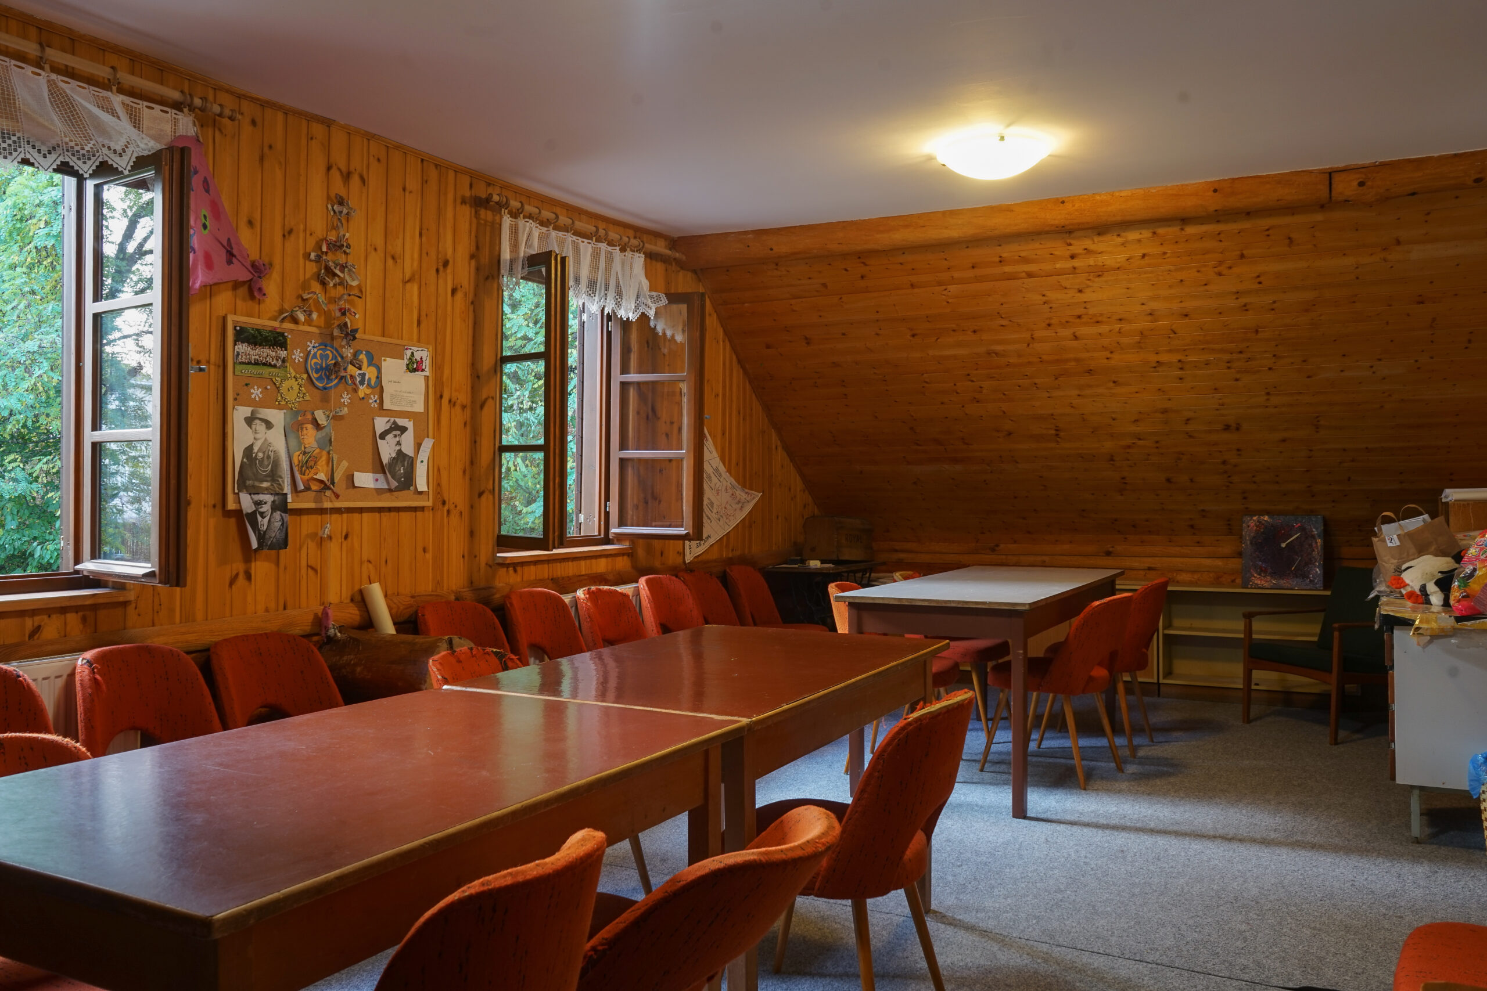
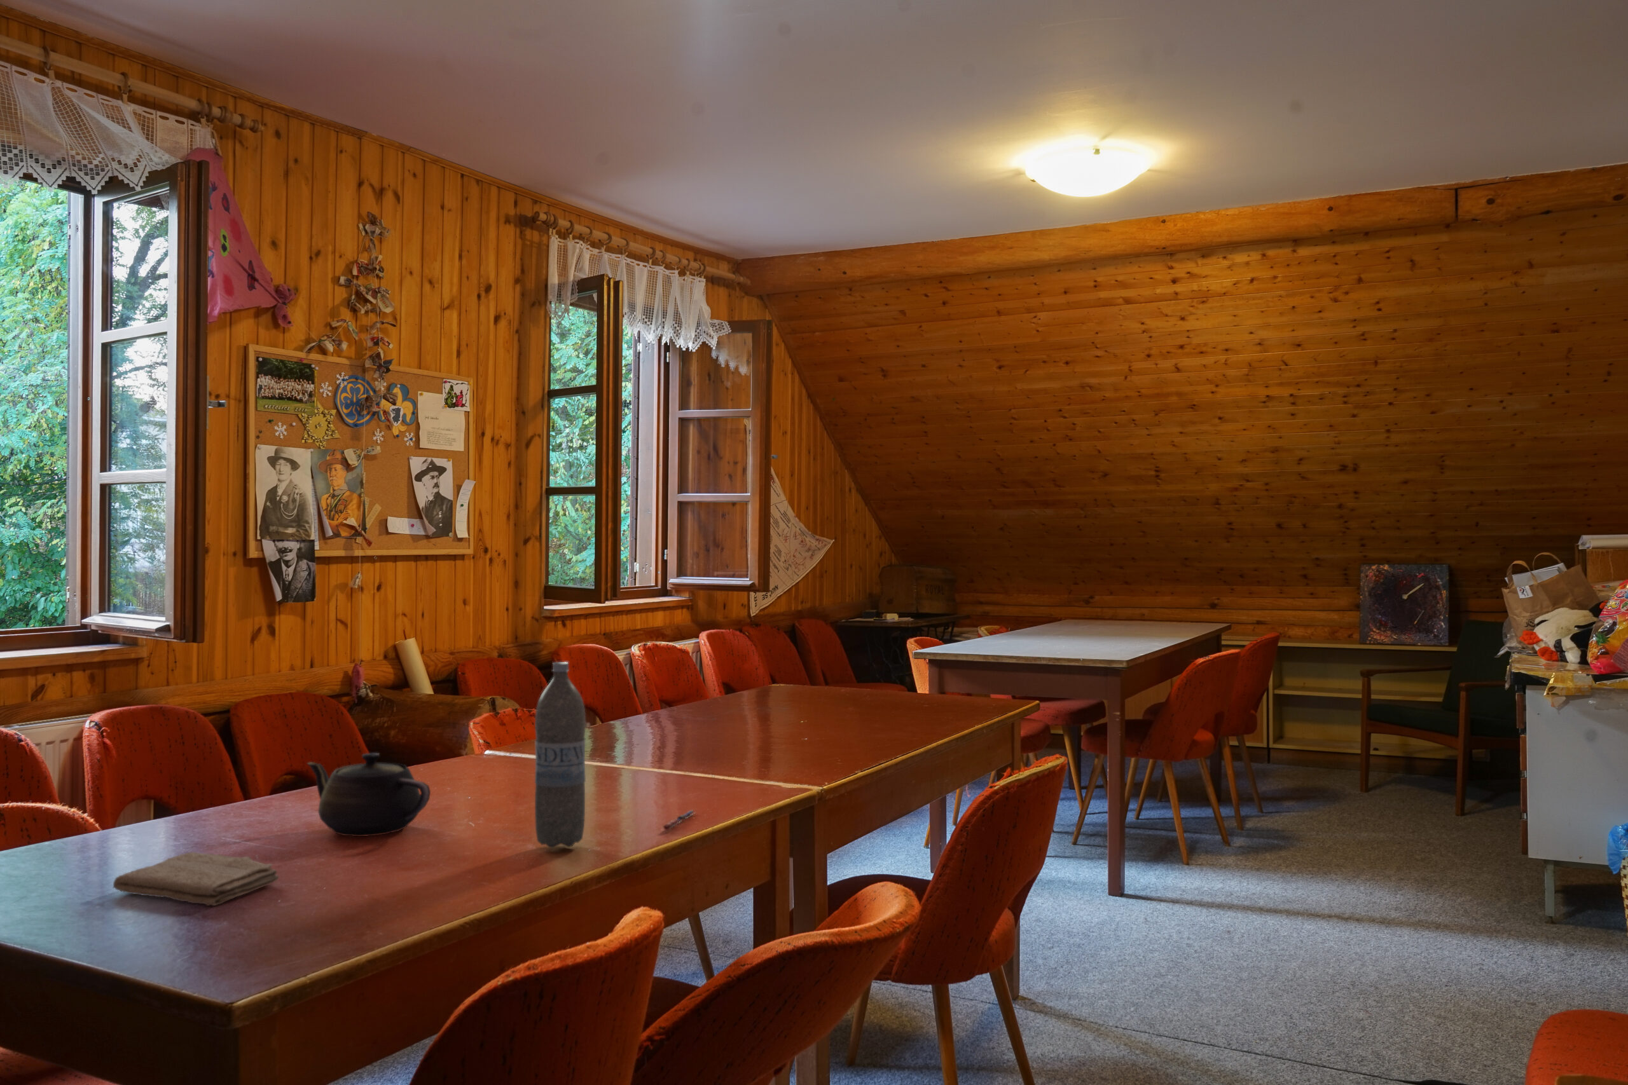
+ pen [663,810,695,831]
+ teapot [306,752,431,837]
+ washcloth [113,851,280,907]
+ water bottle [534,661,586,849]
